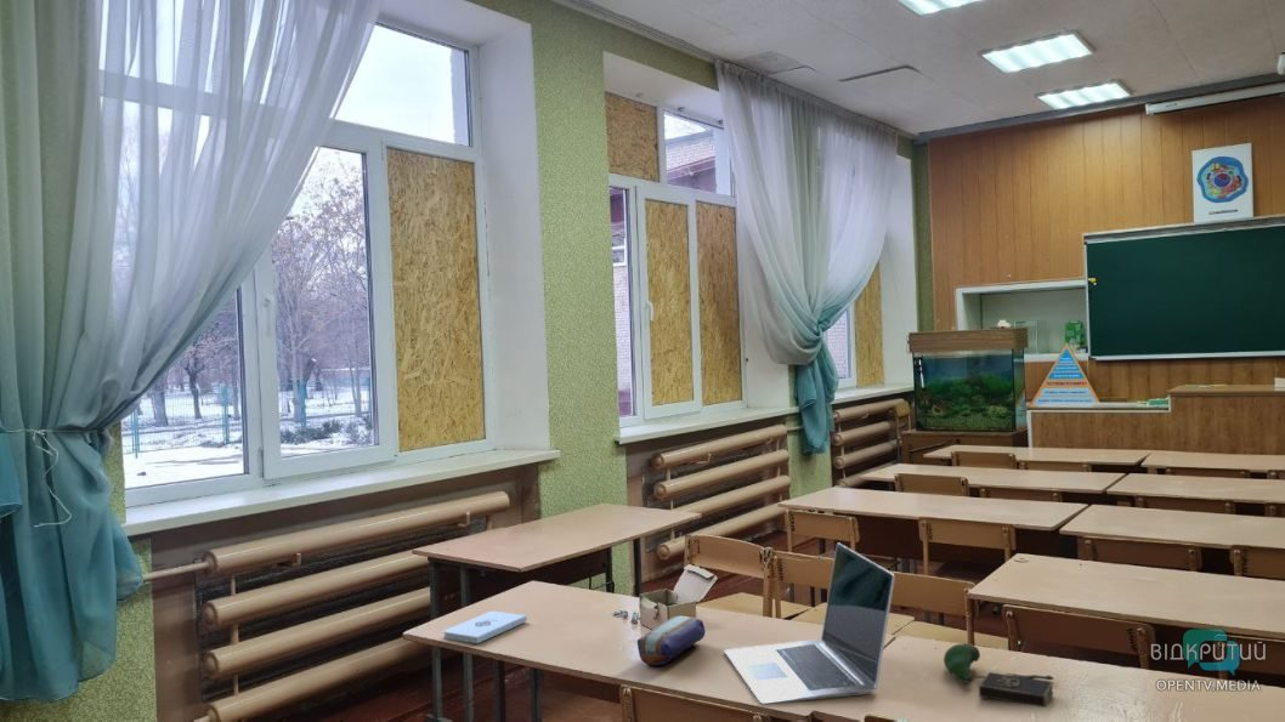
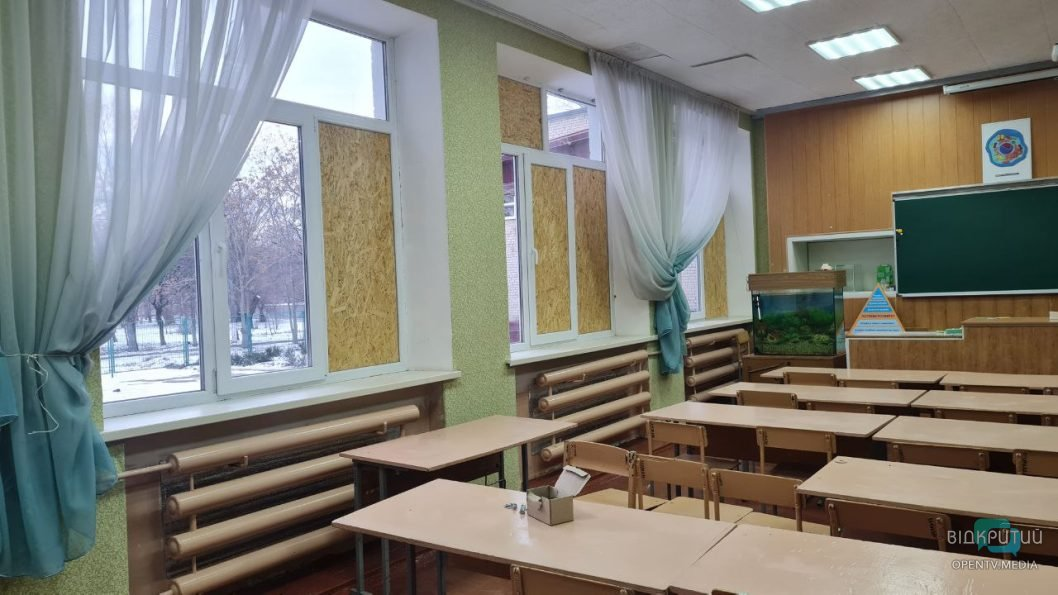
- laptop [724,541,896,705]
- notepad [442,610,528,644]
- pencil case [636,614,707,667]
- book [942,642,1055,709]
